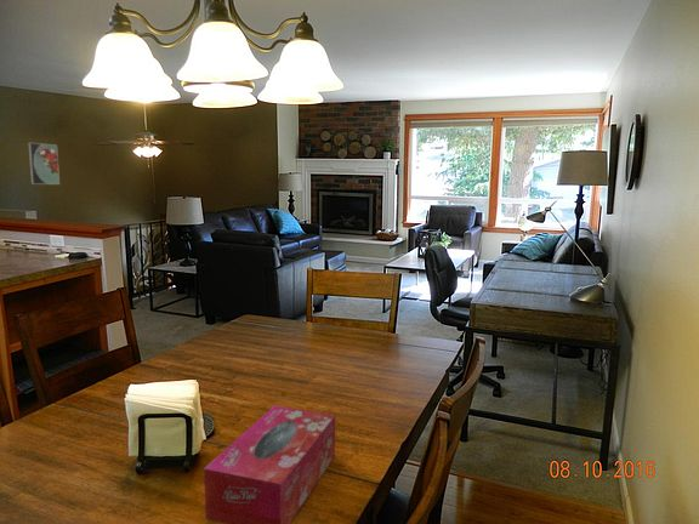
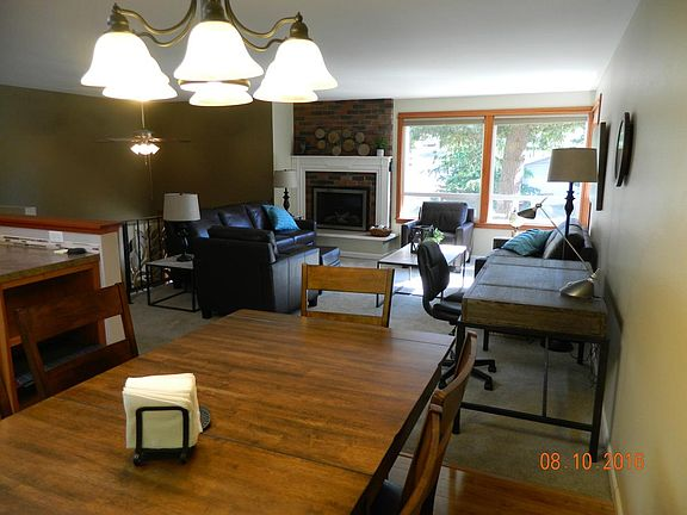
- tissue box [203,404,336,524]
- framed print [27,142,61,186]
